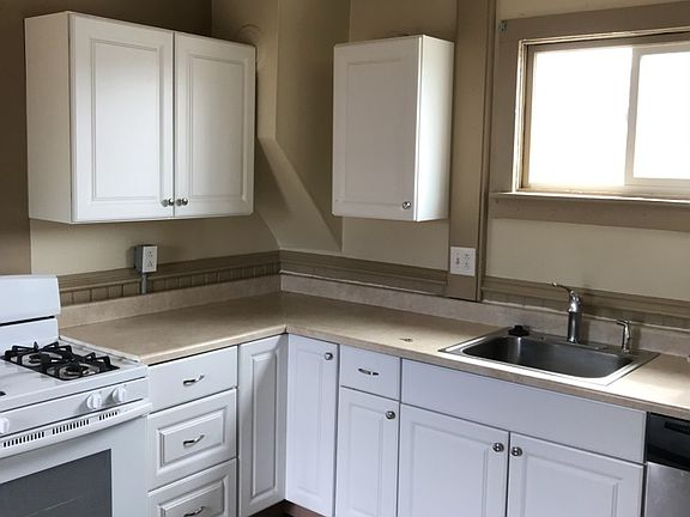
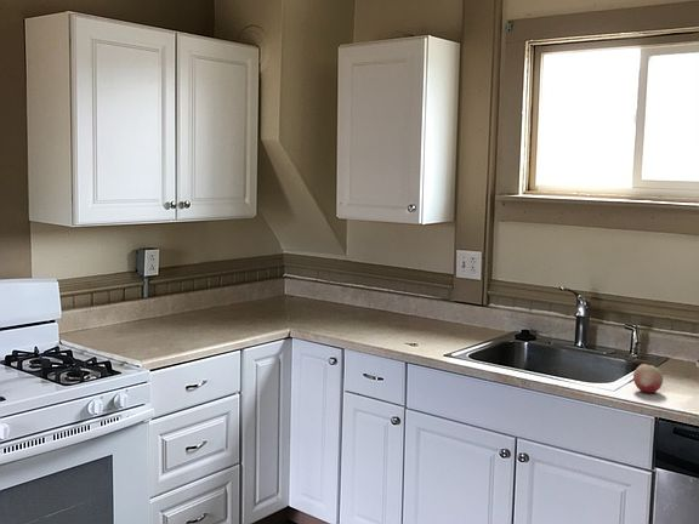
+ fruit [632,363,664,394]
